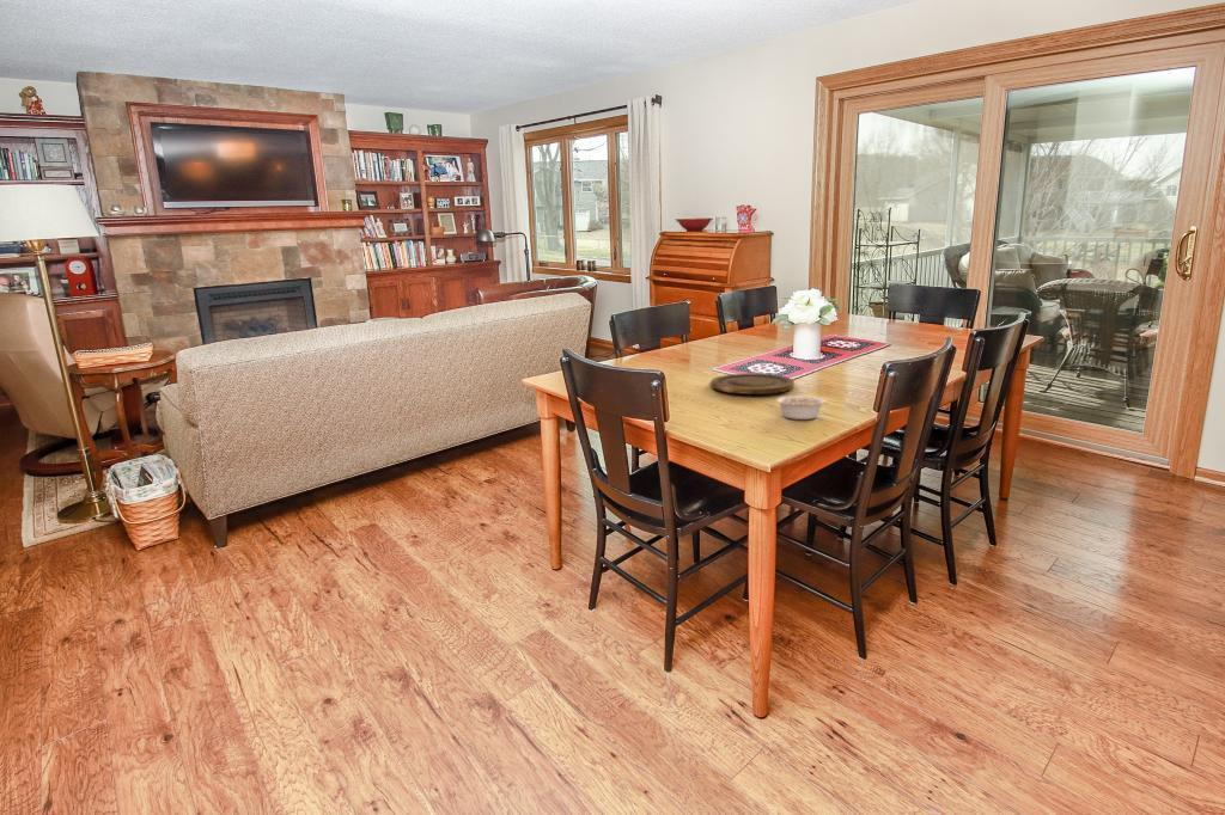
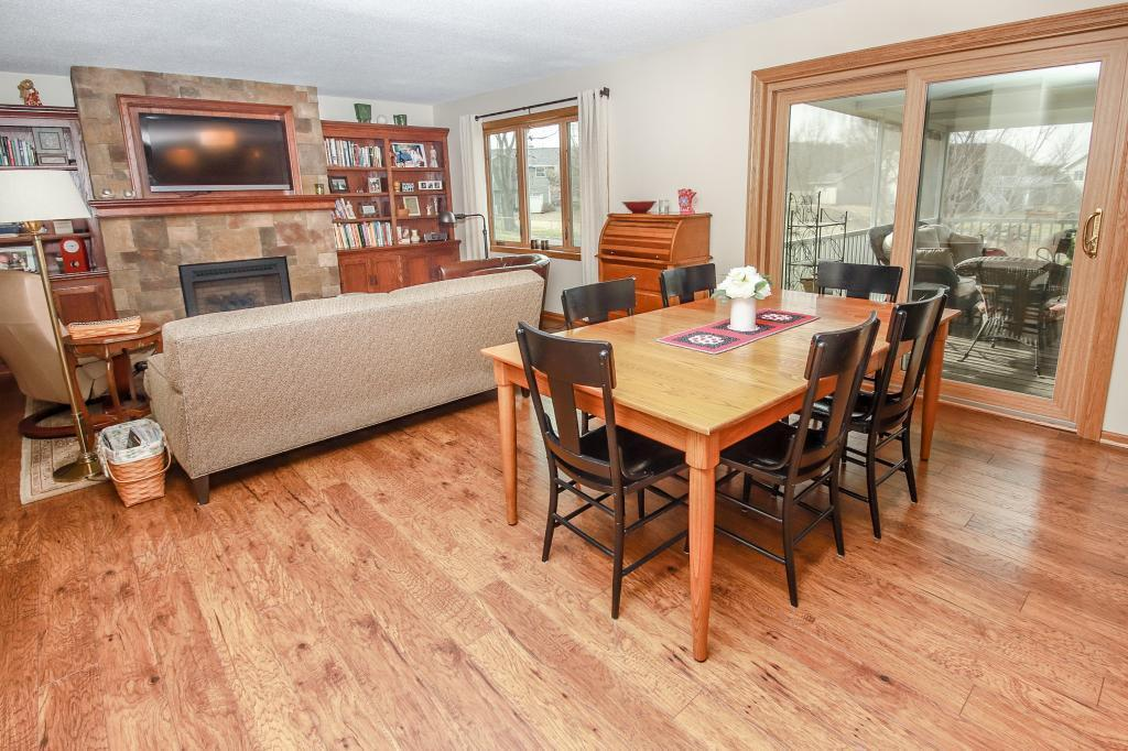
- legume [775,394,829,421]
- plate [709,373,796,396]
